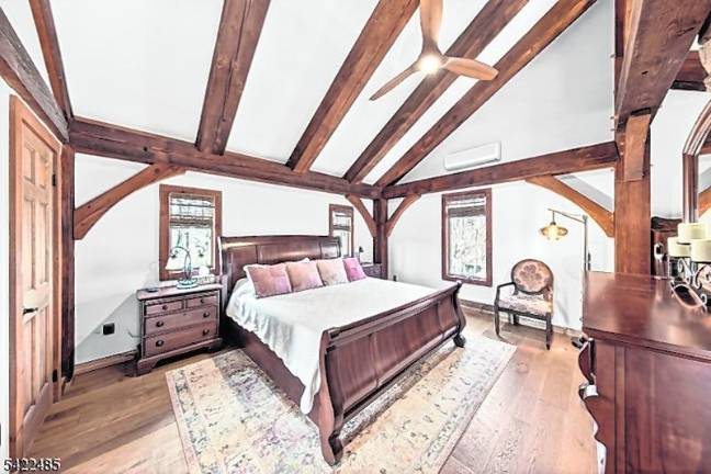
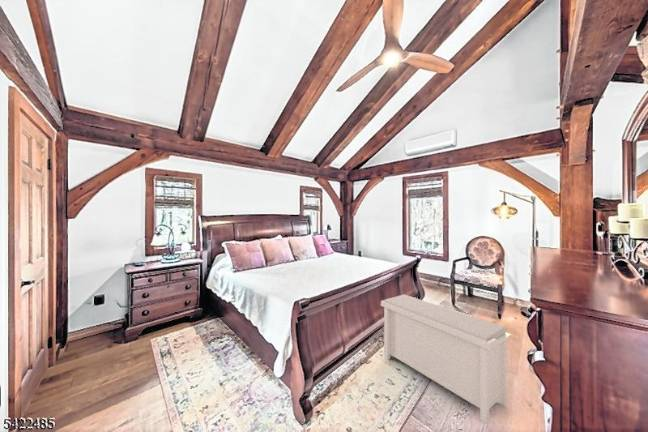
+ bench [380,294,512,425]
